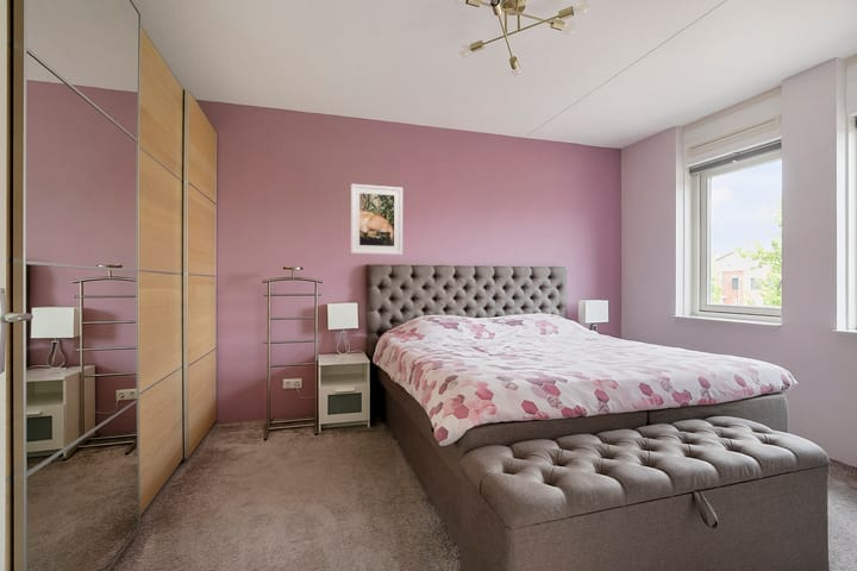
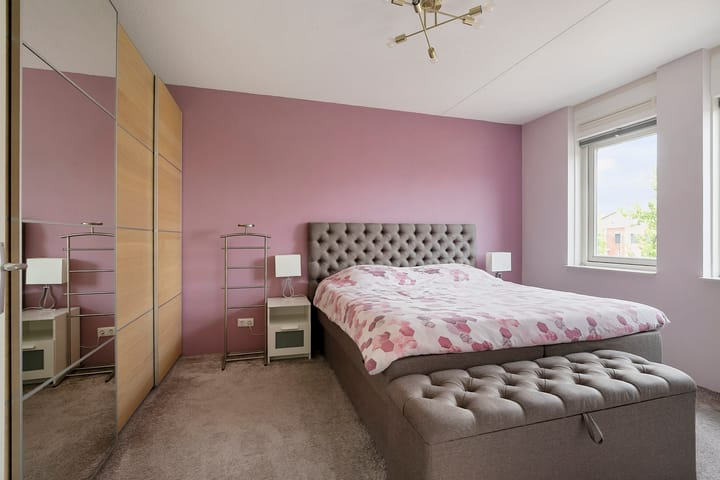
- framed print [350,183,404,256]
